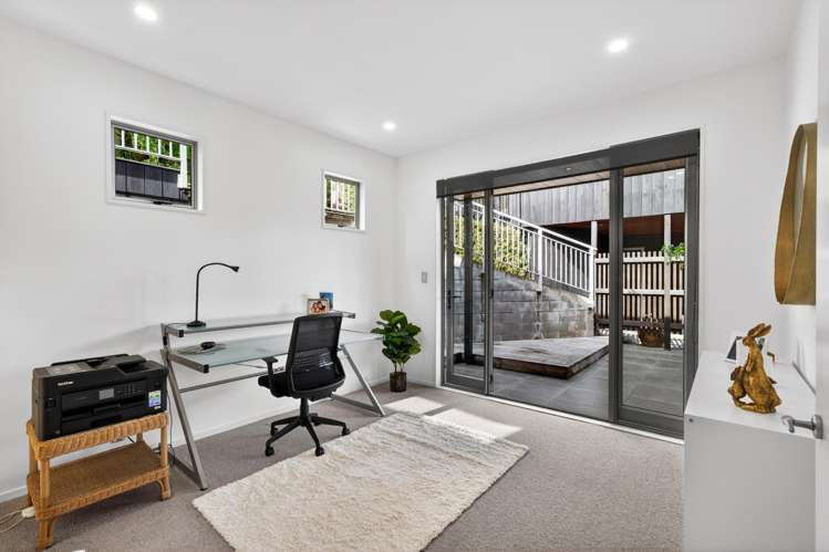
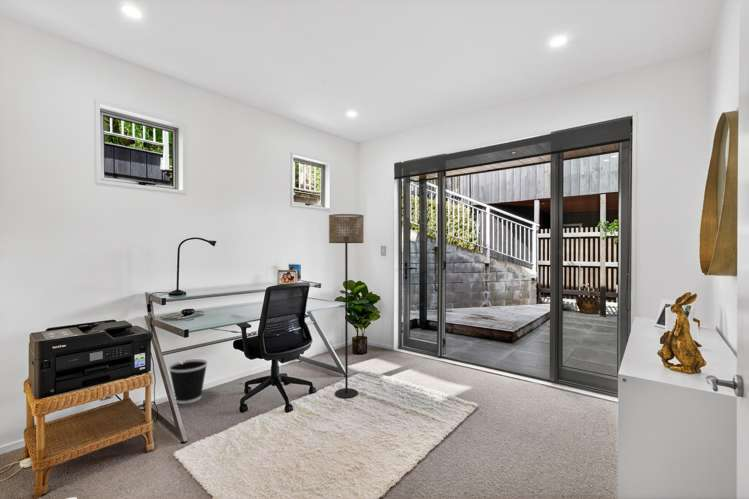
+ floor lamp [328,213,365,399]
+ wastebasket [167,358,209,405]
